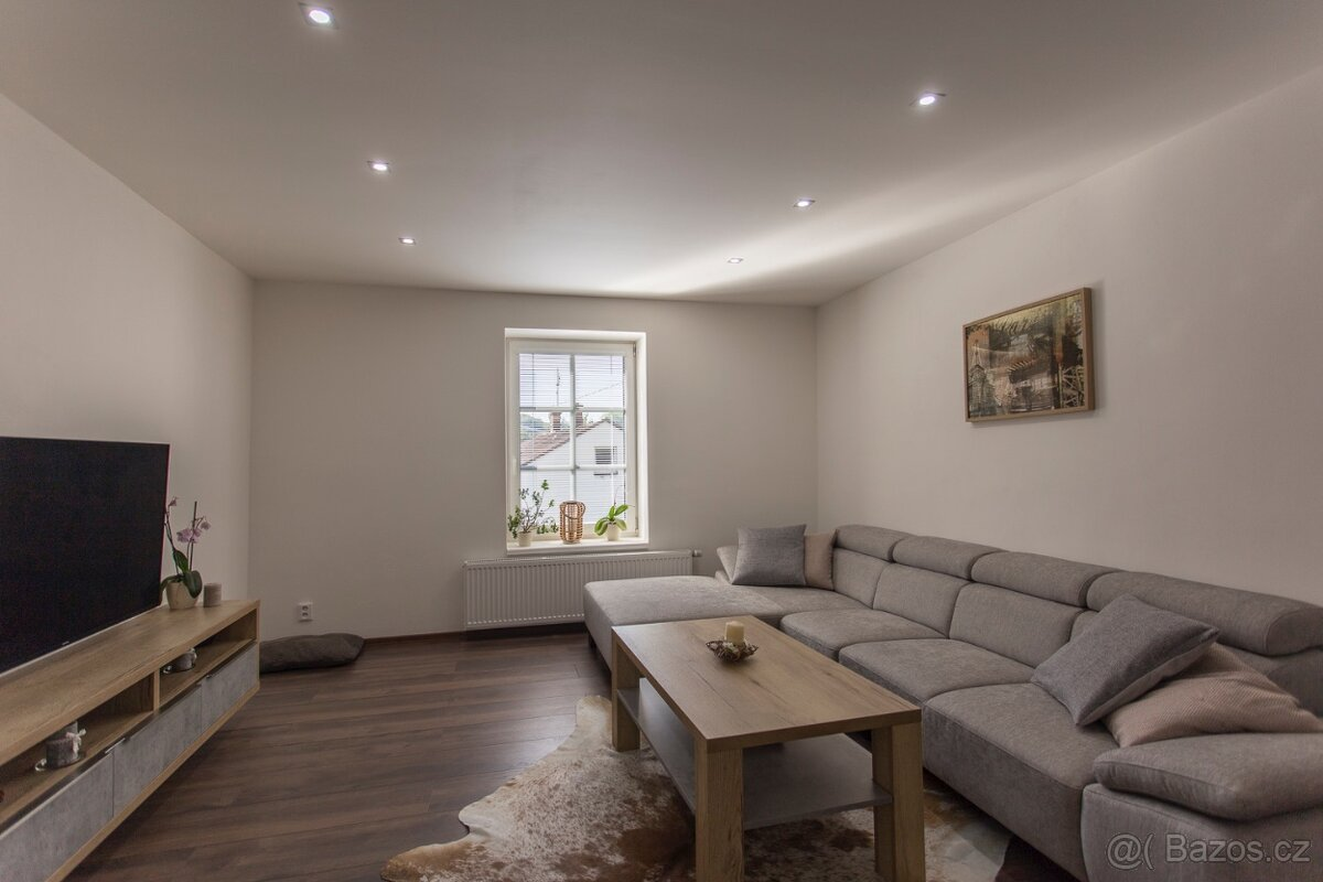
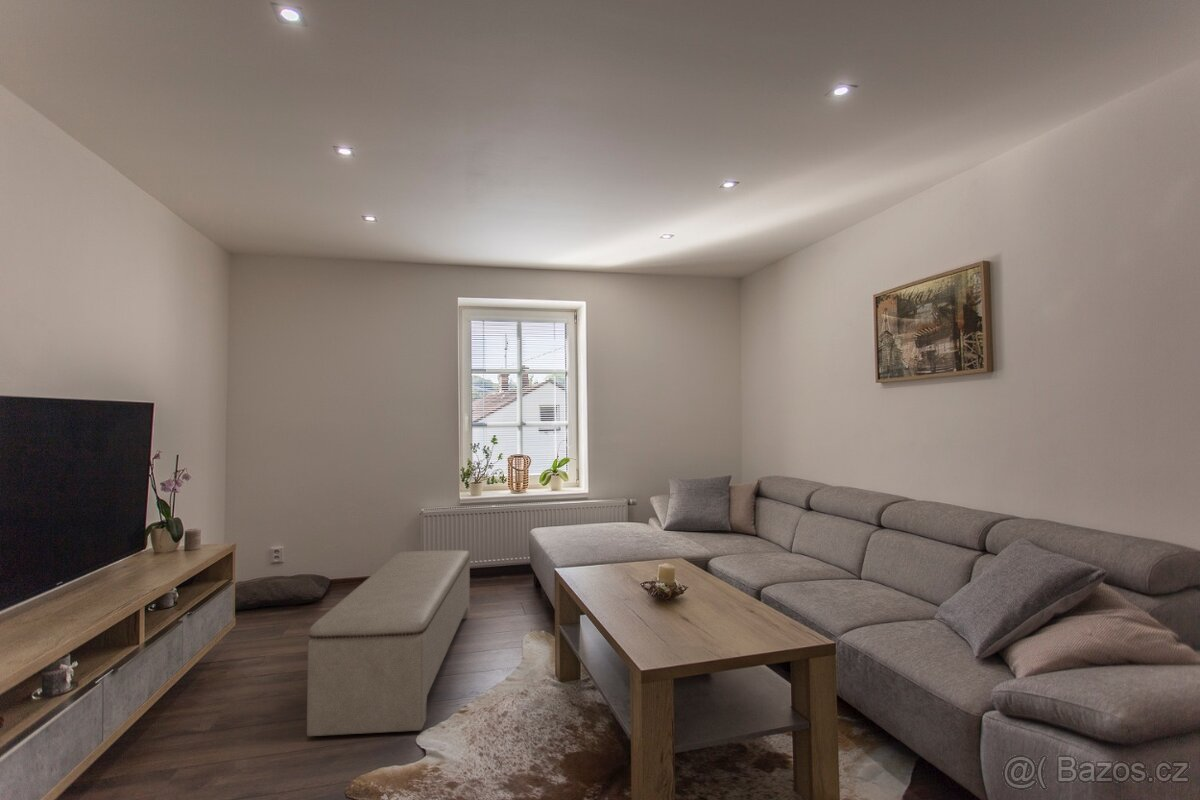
+ bench [306,549,471,737]
